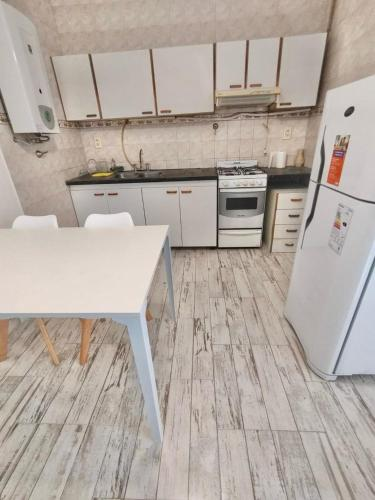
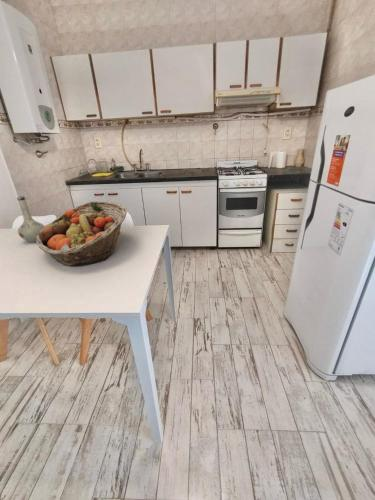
+ vase [16,196,45,243]
+ fruit basket [35,200,128,267]
